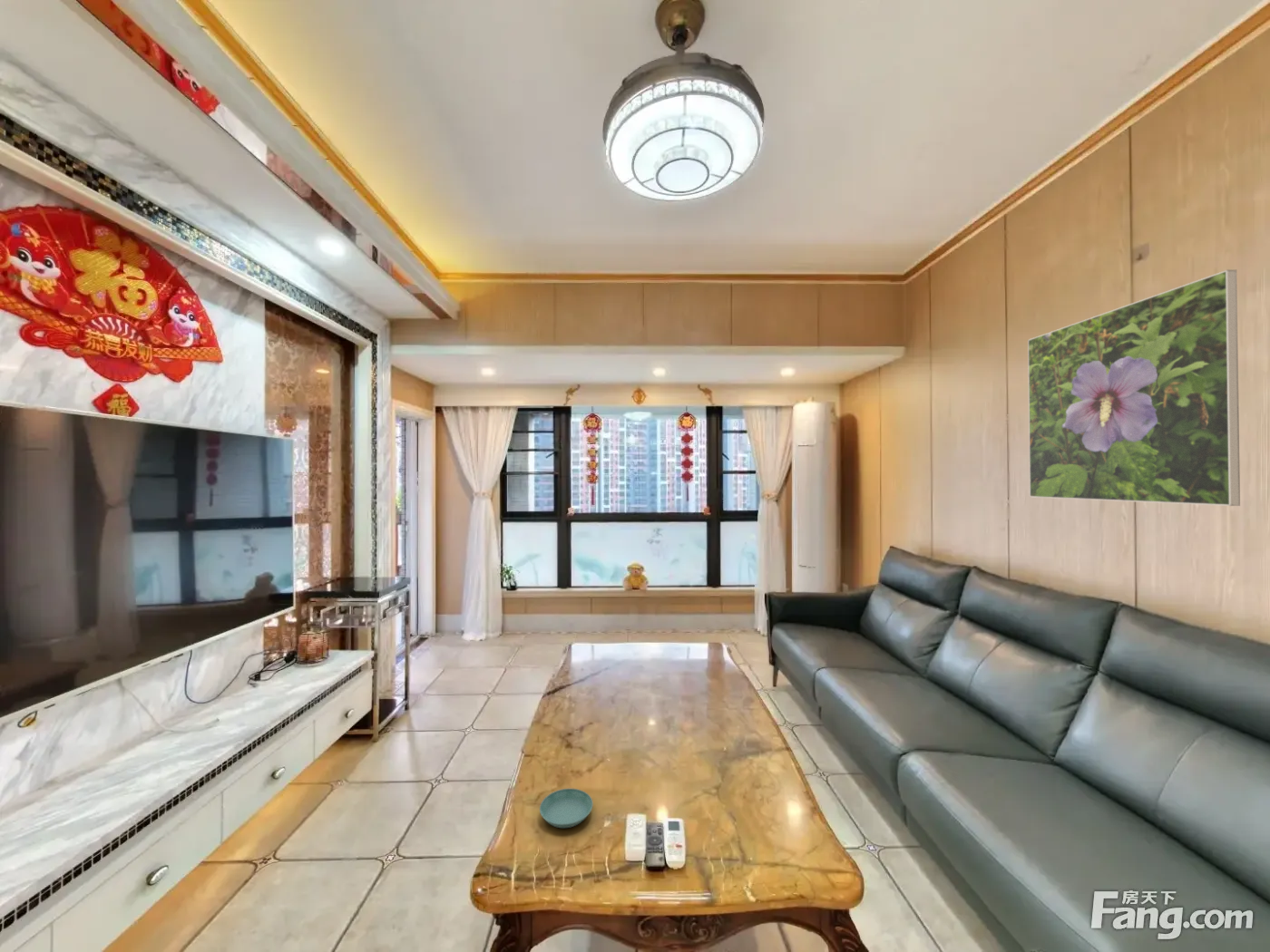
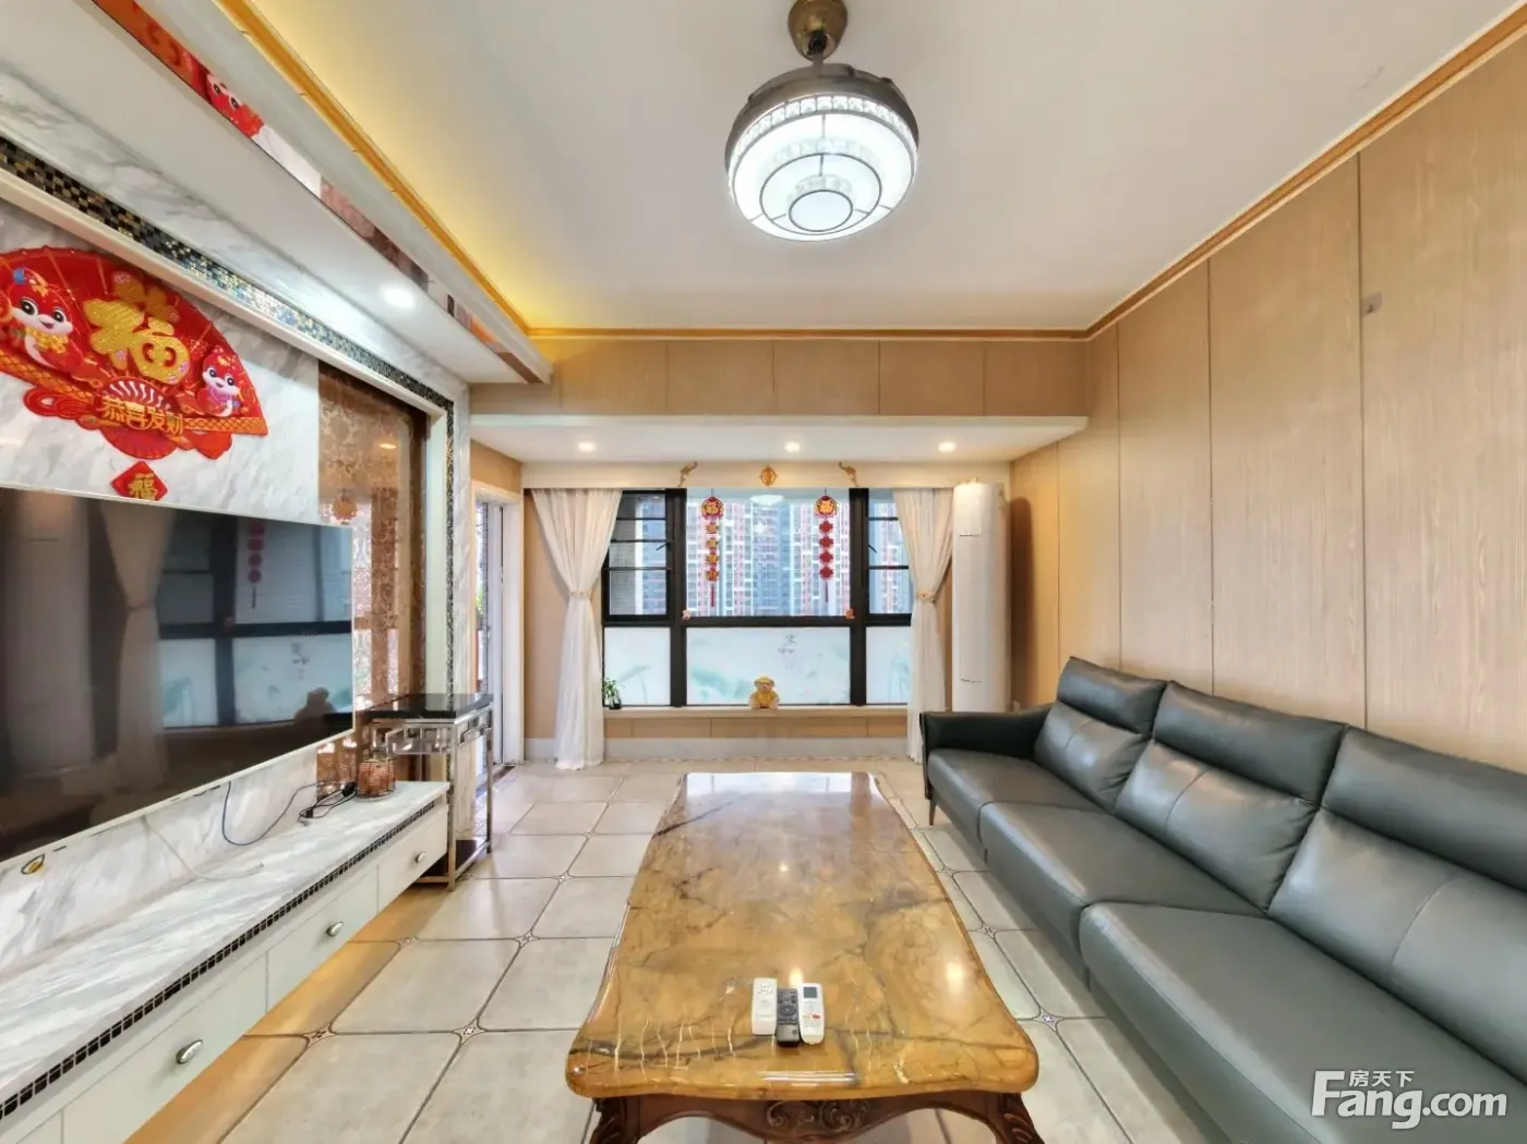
- saucer [539,788,594,829]
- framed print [1027,269,1241,507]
